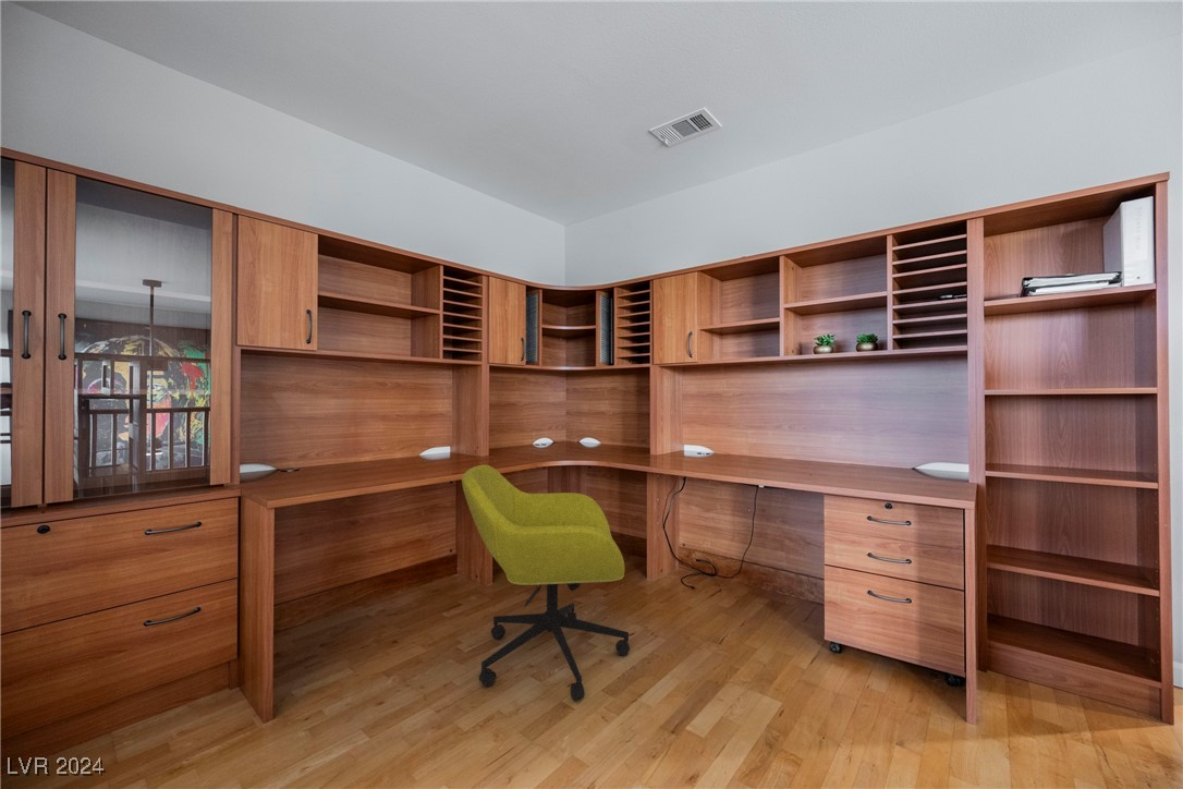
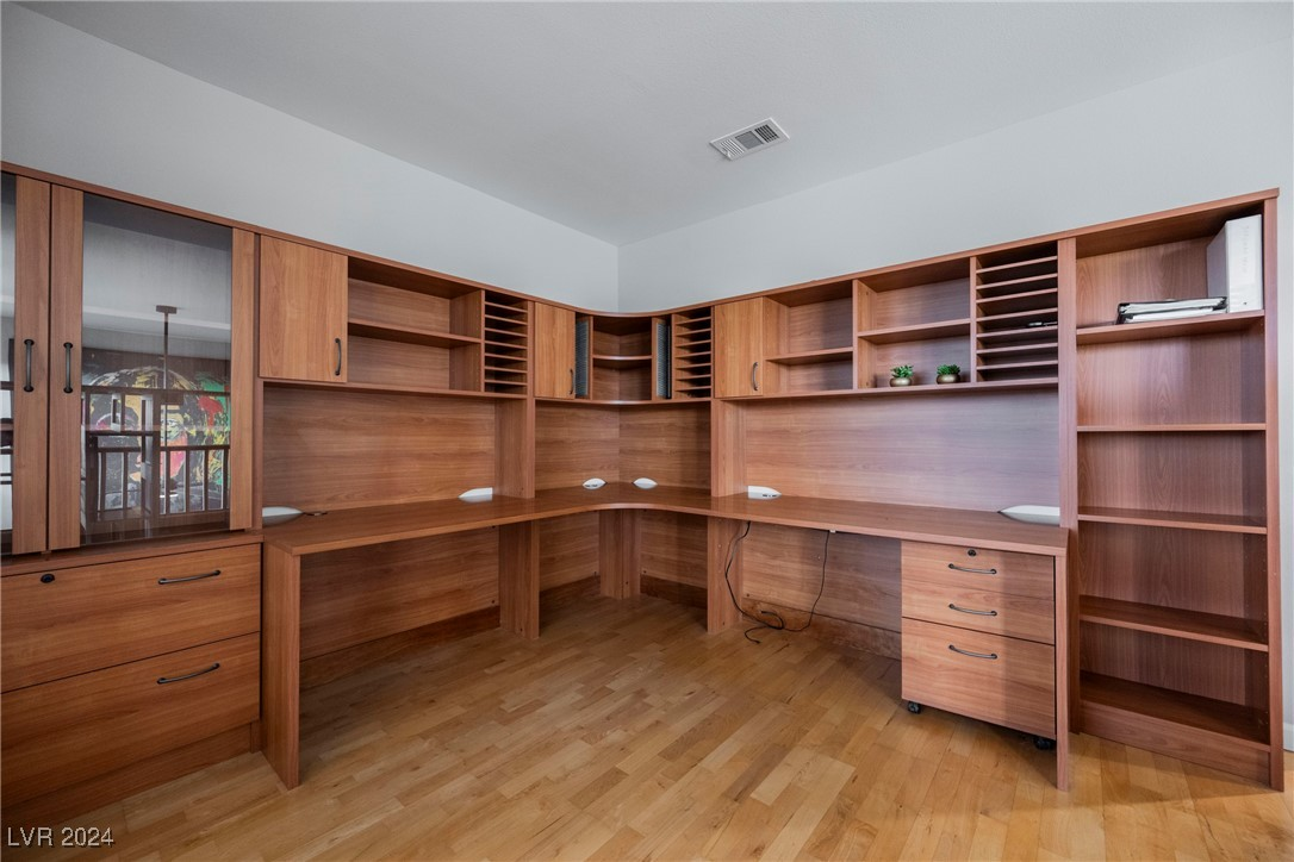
- office chair [461,464,631,702]
